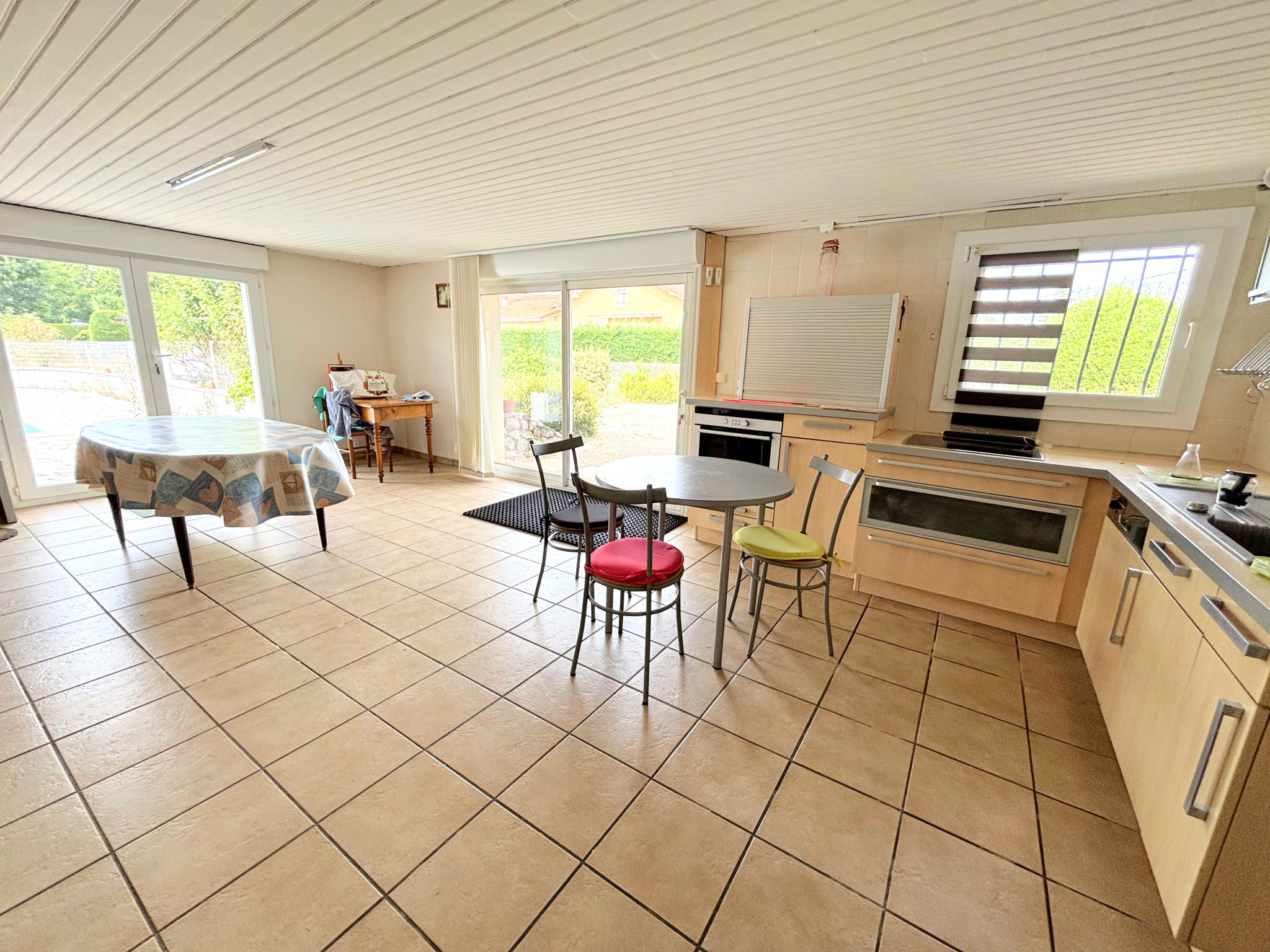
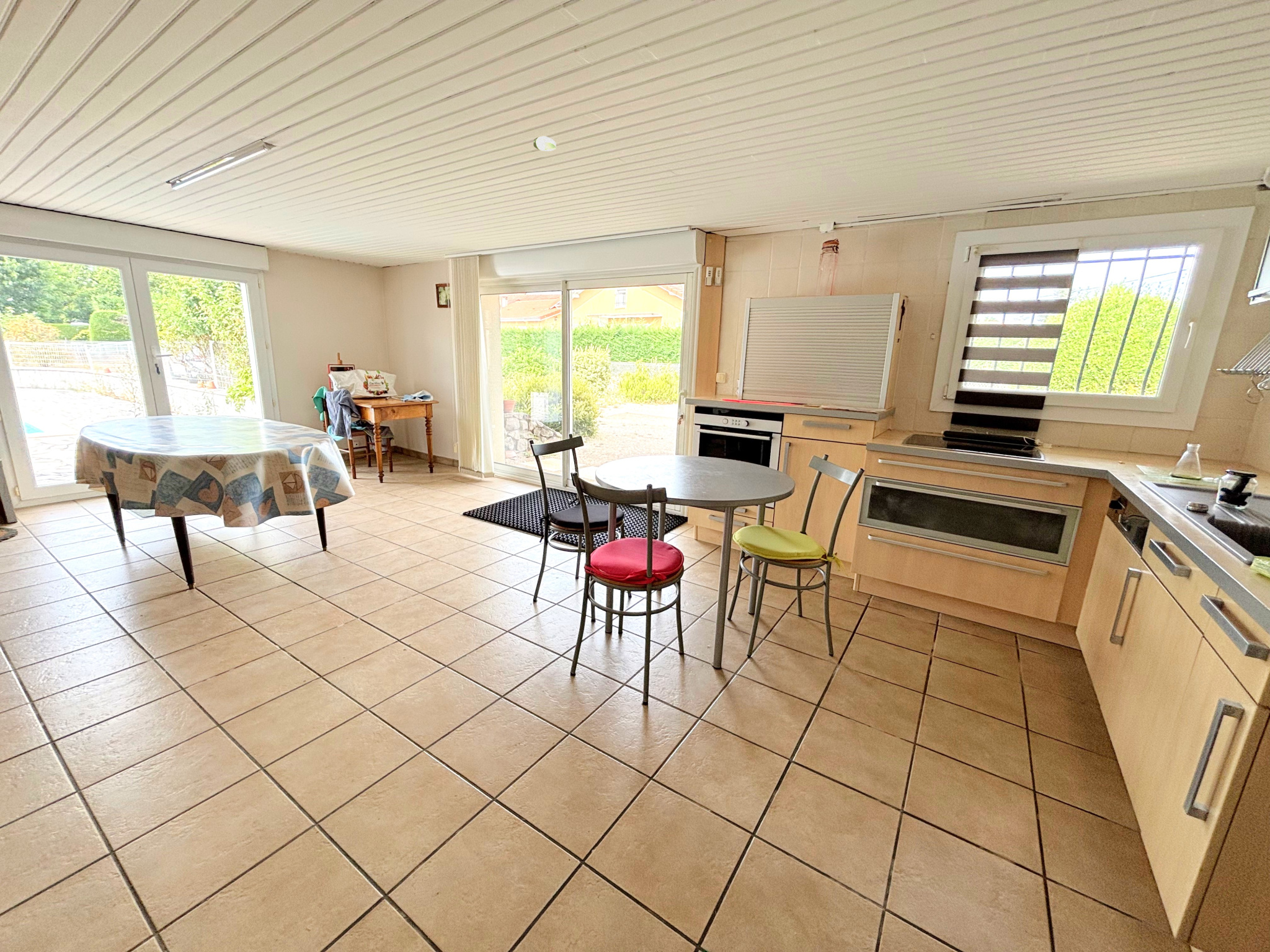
+ smoke detector [533,135,557,152]
